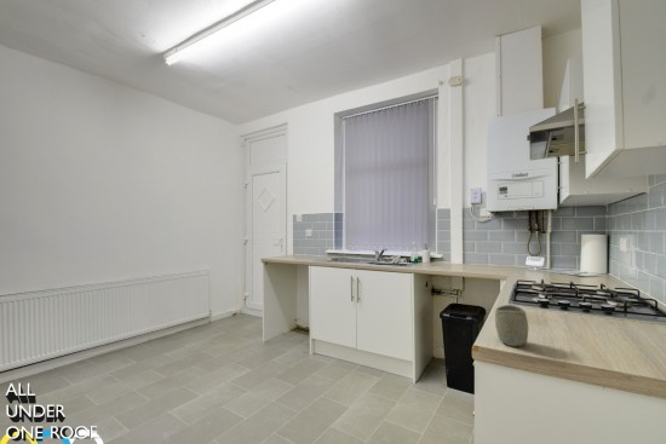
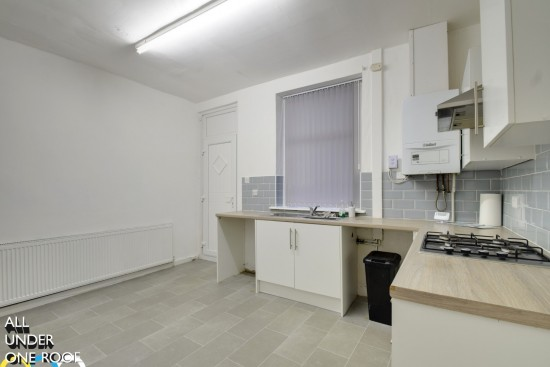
- cup [494,304,529,347]
